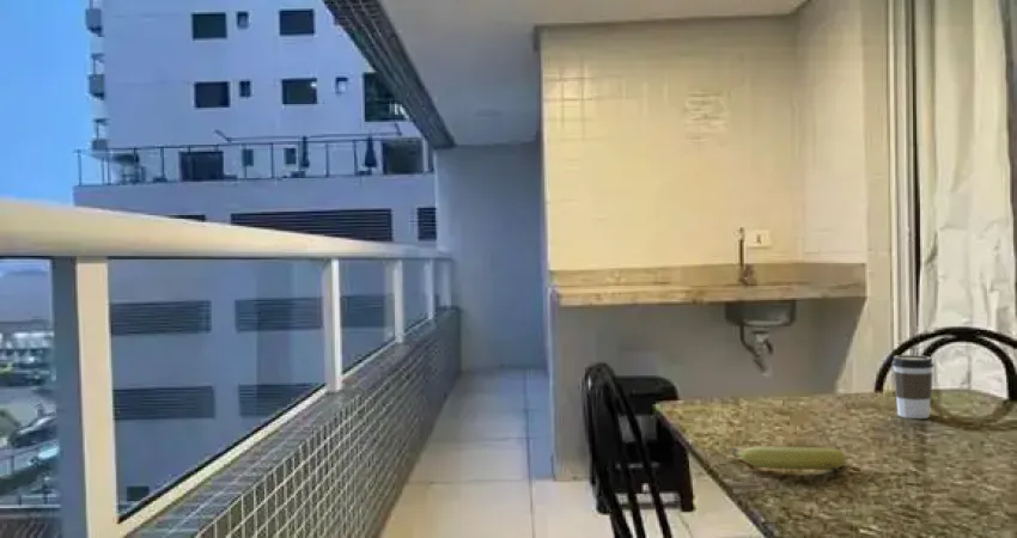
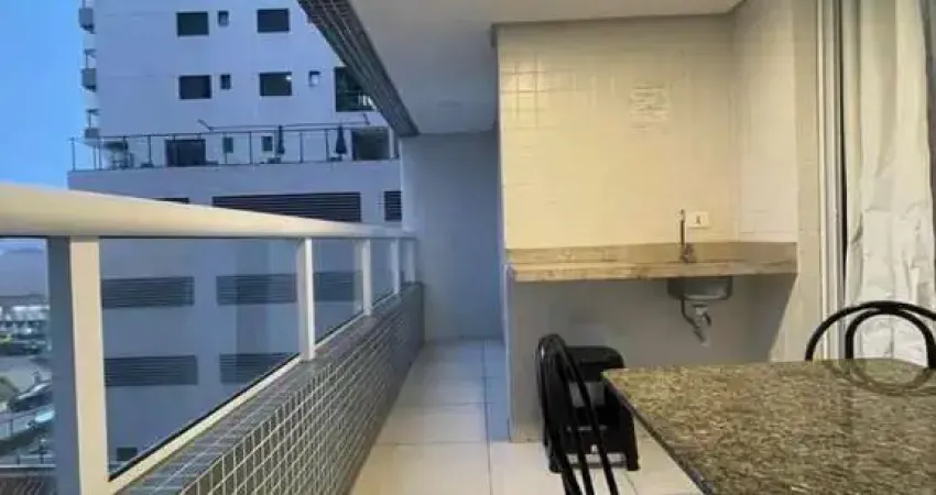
- coffee cup [890,354,936,420]
- fruit [730,445,847,471]
